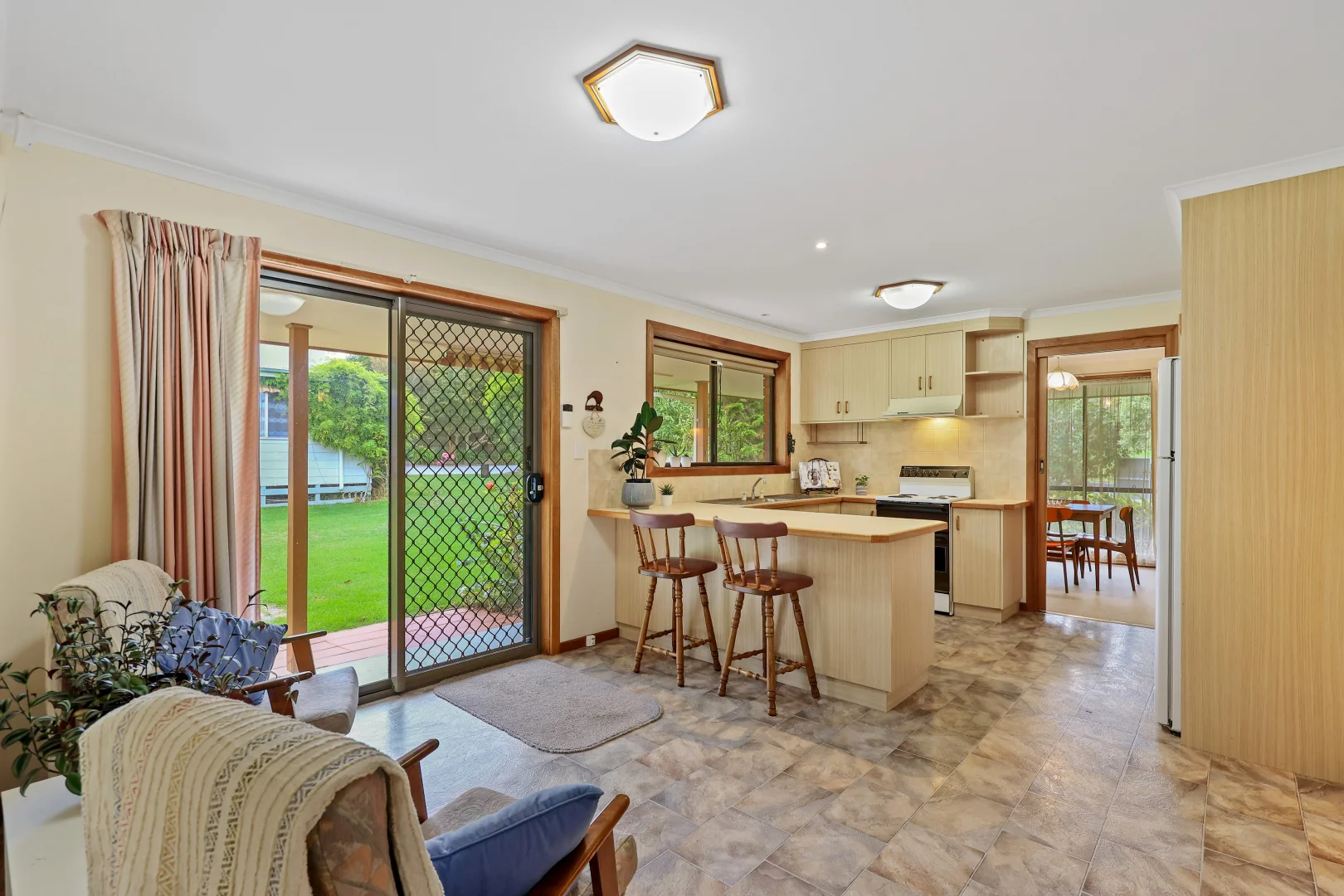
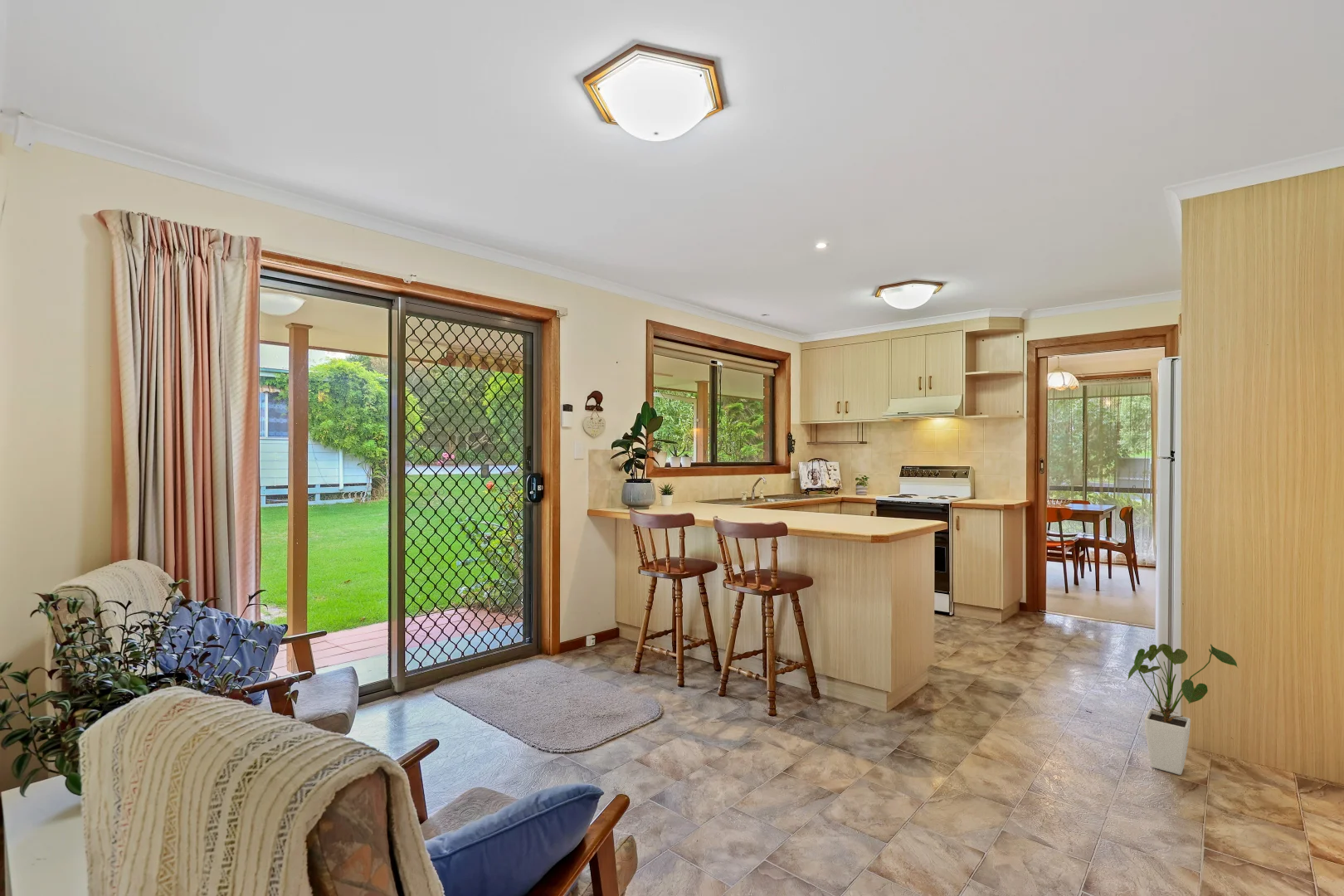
+ house plant [1126,643,1239,776]
